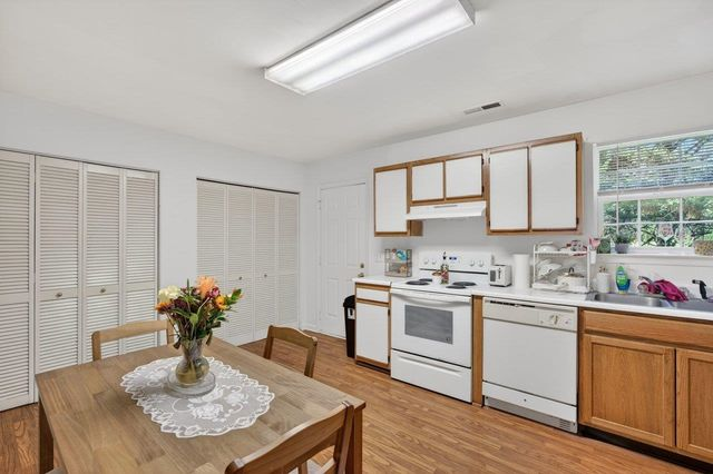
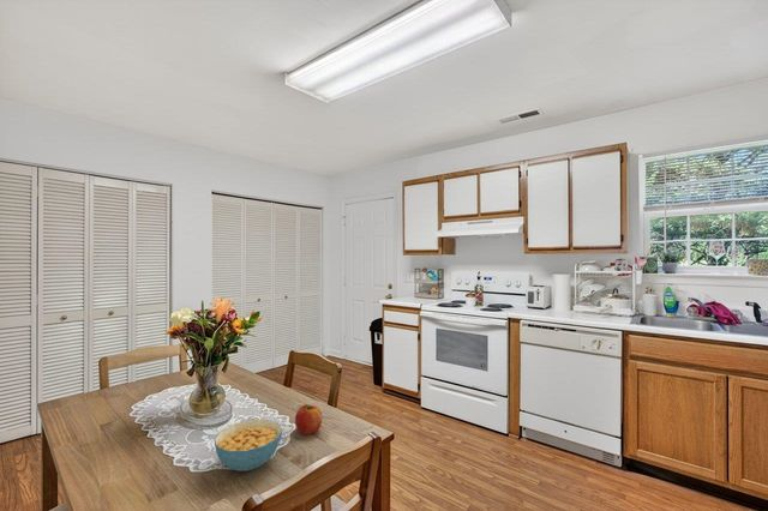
+ fruit [294,403,323,435]
+ cereal bowl [212,419,283,471]
